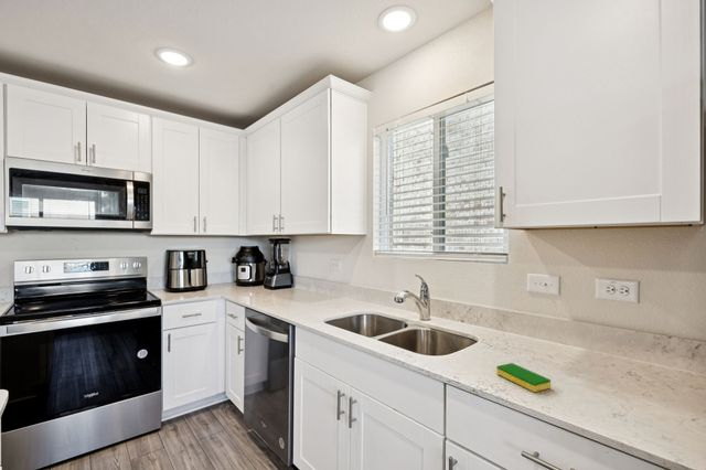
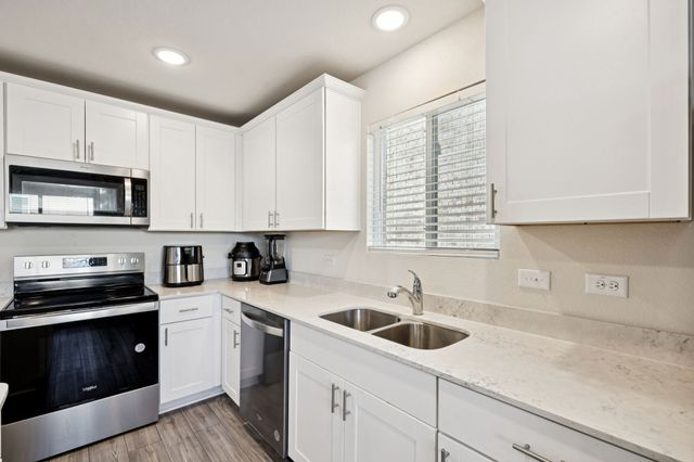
- dish sponge [495,362,552,393]
